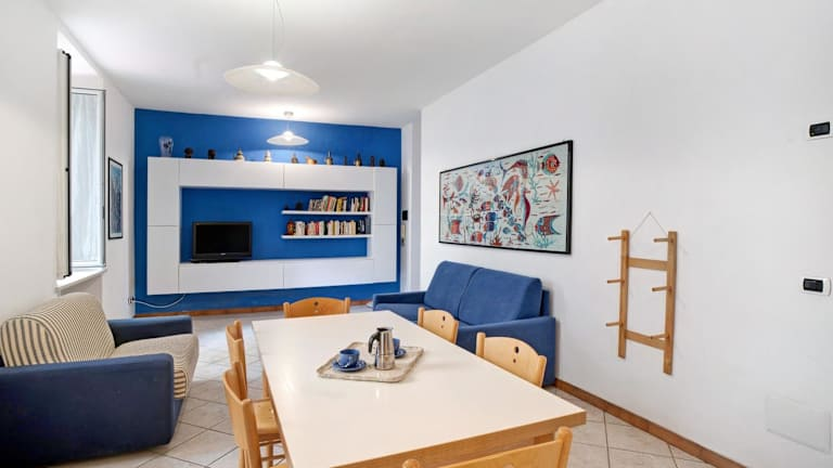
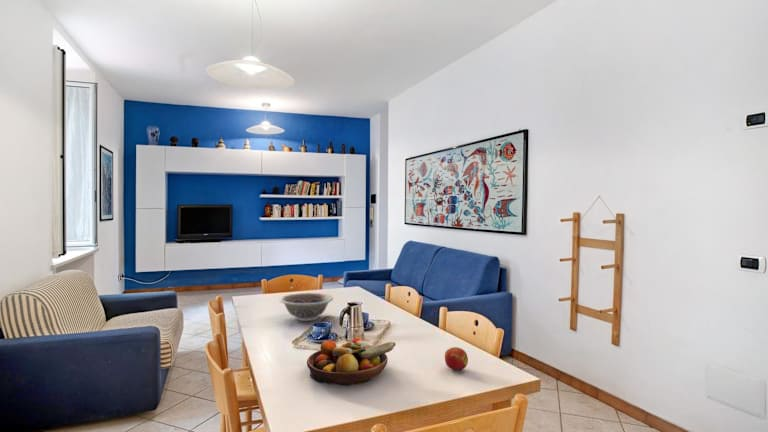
+ decorative bowl [279,292,334,322]
+ fruit bowl [306,336,396,387]
+ apple [444,346,469,372]
